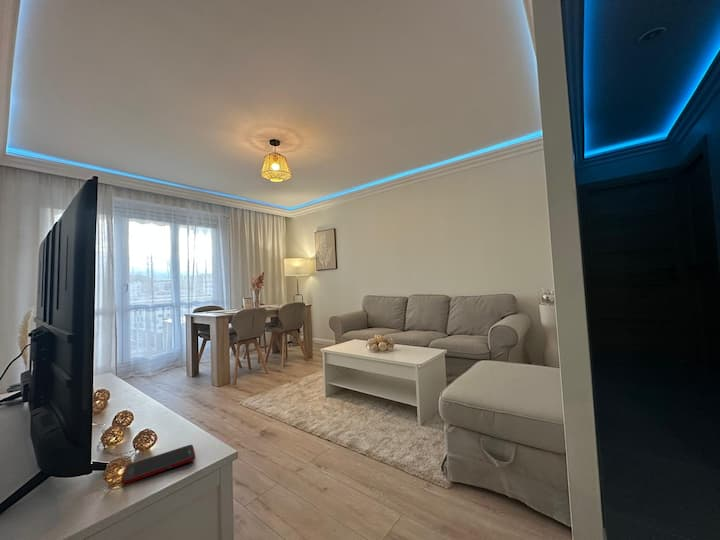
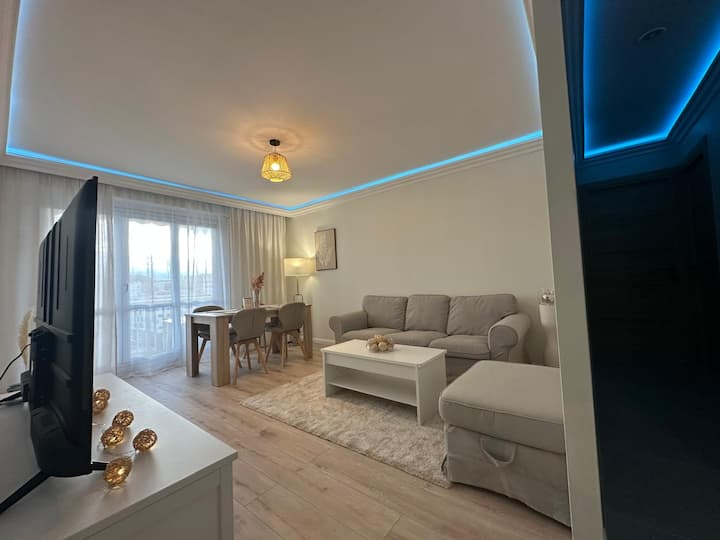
- cell phone [123,444,196,485]
